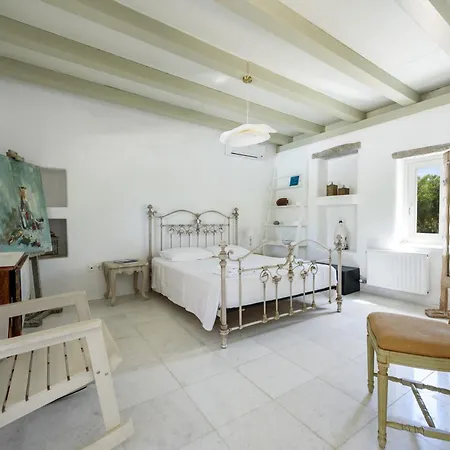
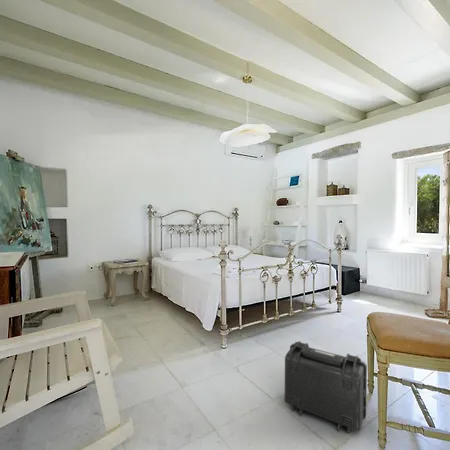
+ backpack [284,340,368,434]
